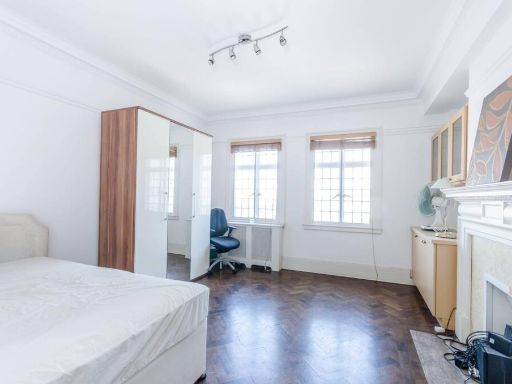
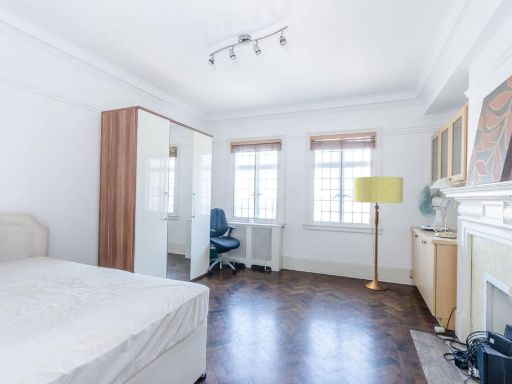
+ floor lamp [352,176,404,291]
